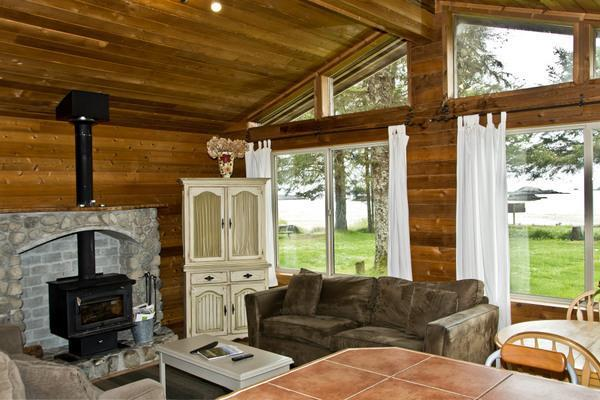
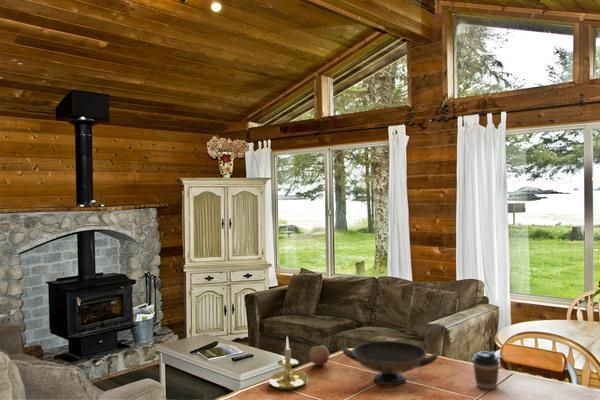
+ candle holder [268,335,309,391]
+ coffee cup [471,350,501,390]
+ decorative bowl [341,340,439,386]
+ fruit [308,344,331,367]
